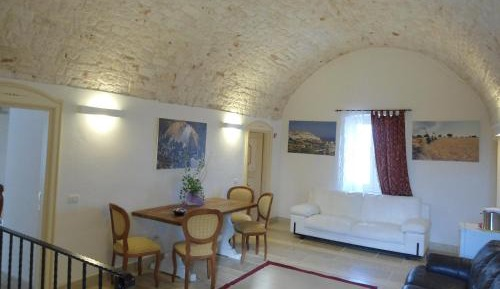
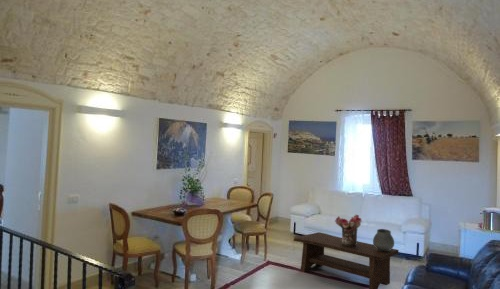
+ ceramic pot [372,228,395,251]
+ bouquet [334,214,363,247]
+ coffee table [293,231,399,289]
